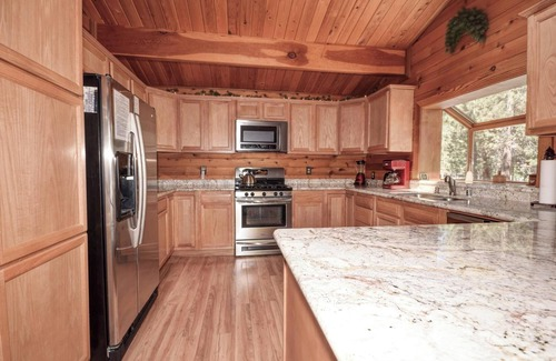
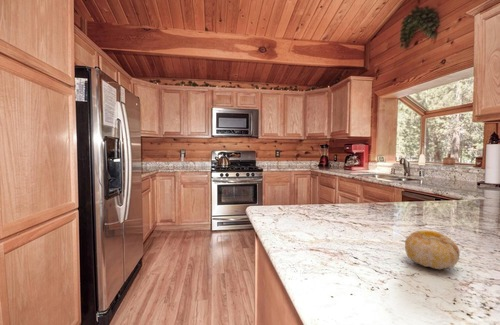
+ fruit [404,230,460,270]
